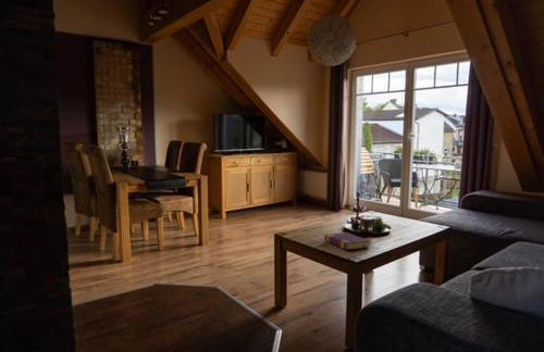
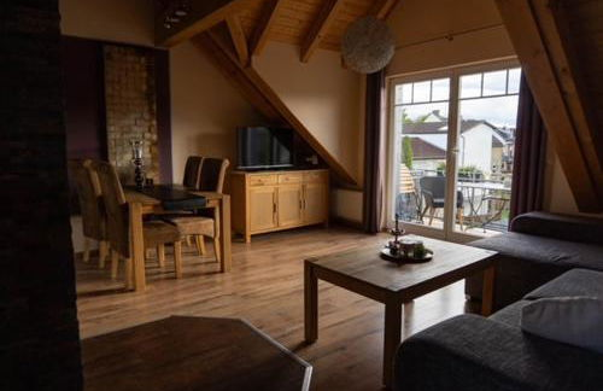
- book [323,231,371,251]
